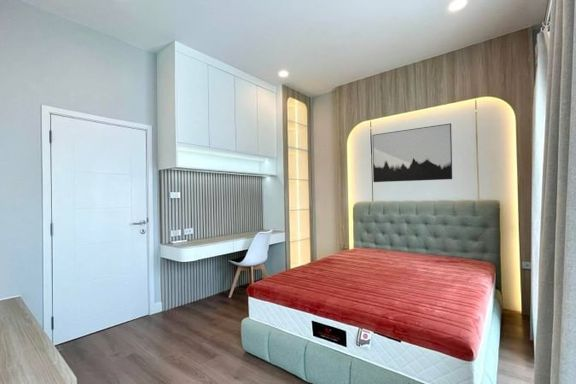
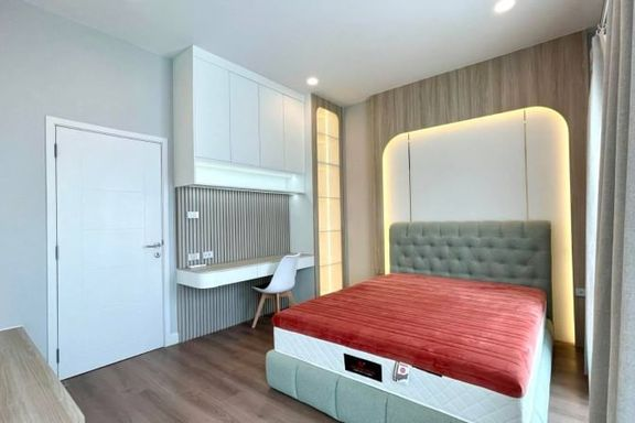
- wall art [372,122,453,183]
